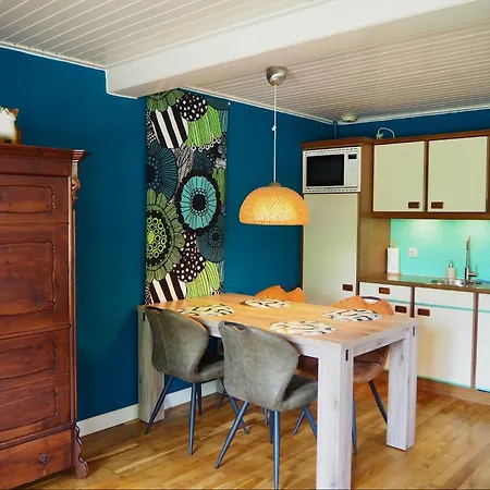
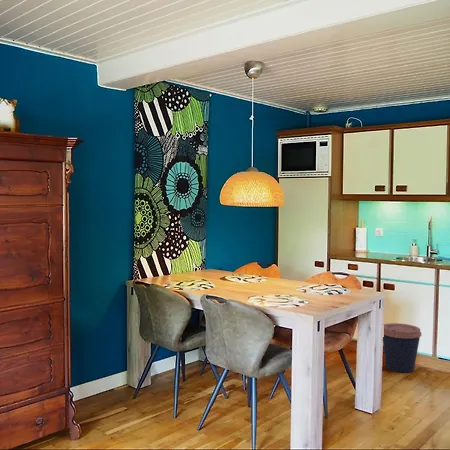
+ coffee cup [382,322,422,374]
